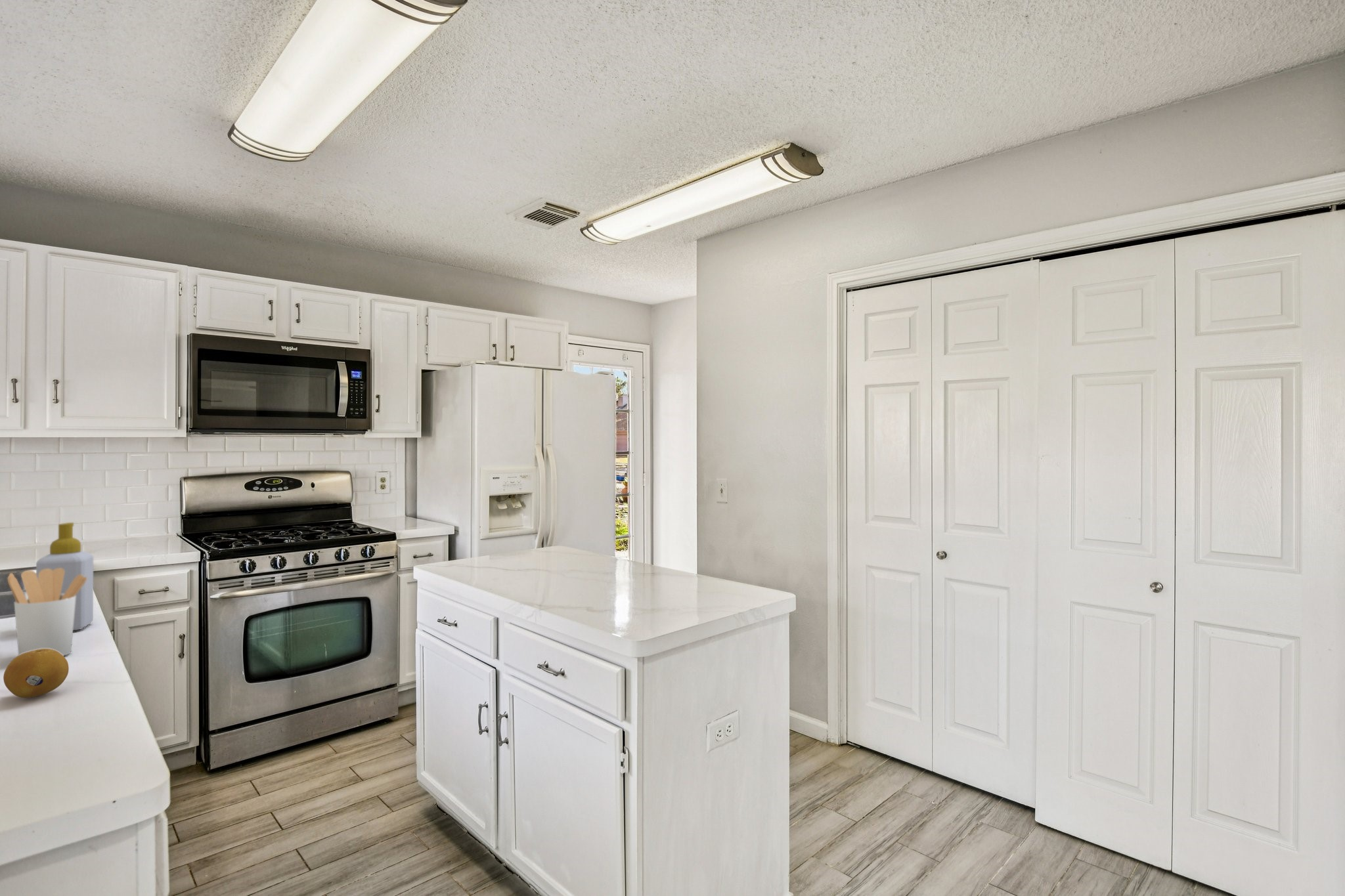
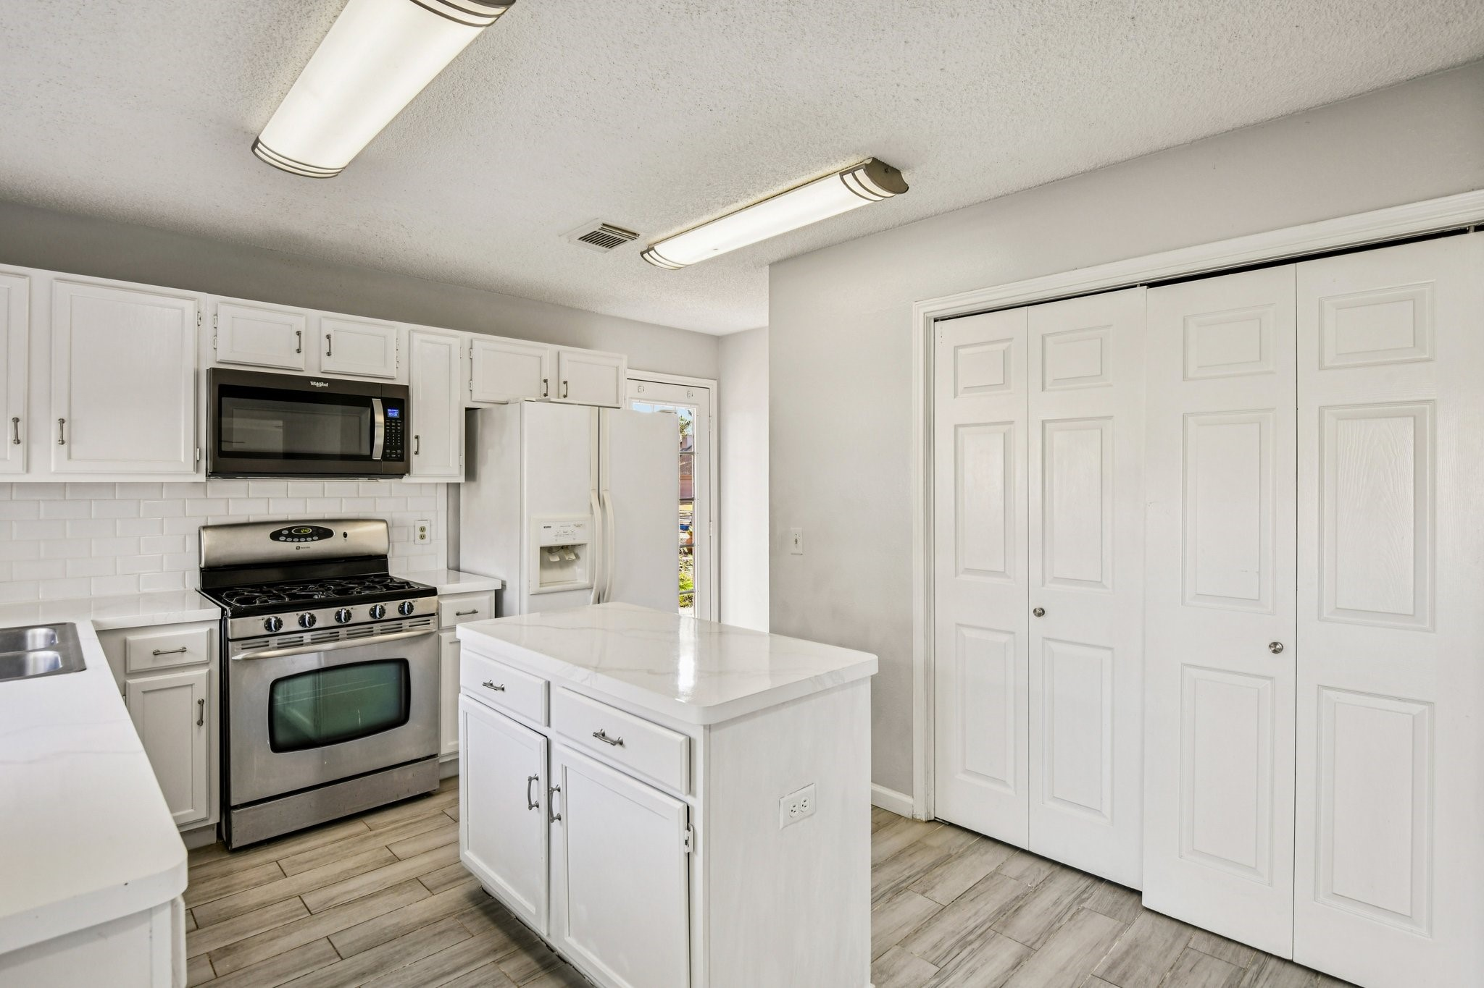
- soap bottle [35,522,94,631]
- utensil holder [7,568,87,656]
- fruit [3,649,70,698]
